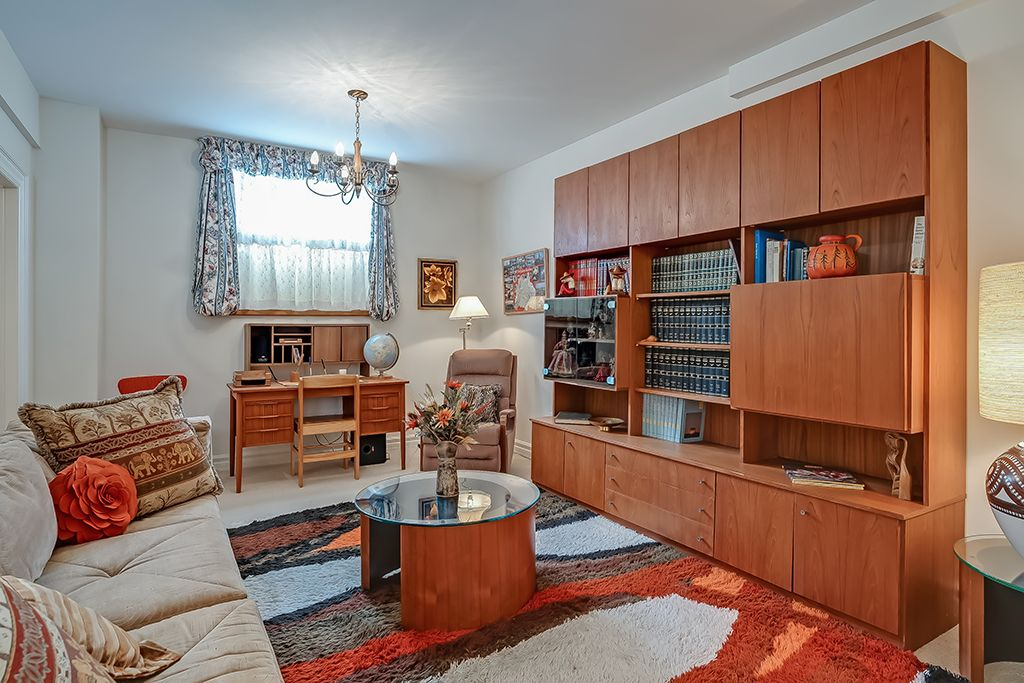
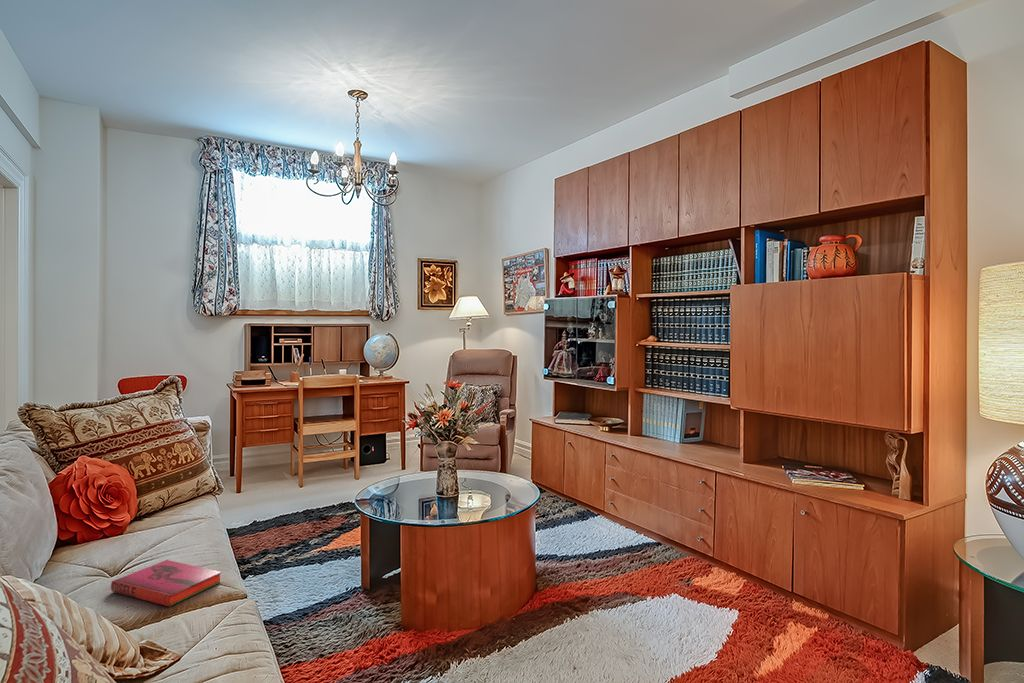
+ hardback book [110,559,223,608]
